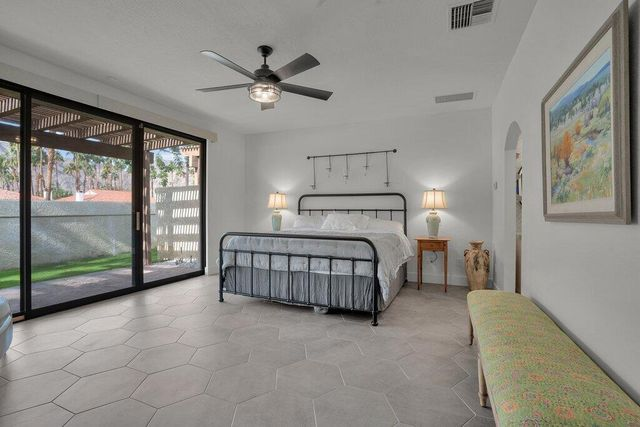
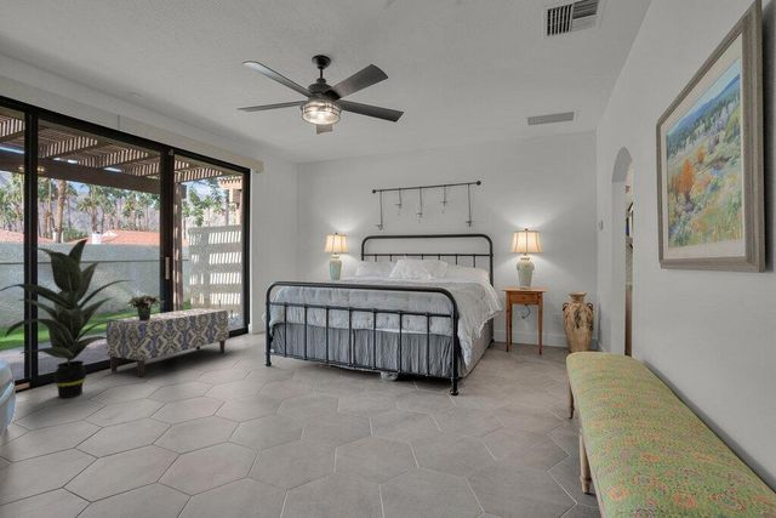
+ bench [105,307,229,378]
+ indoor plant [0,238,135,399]
+ potted plant [120,294,166,320]
